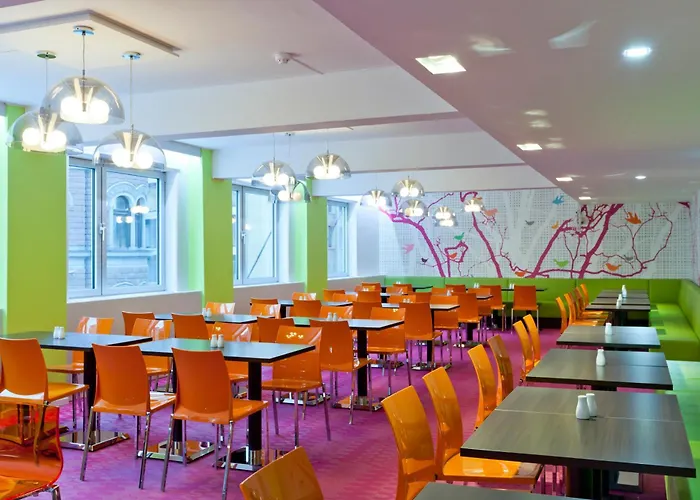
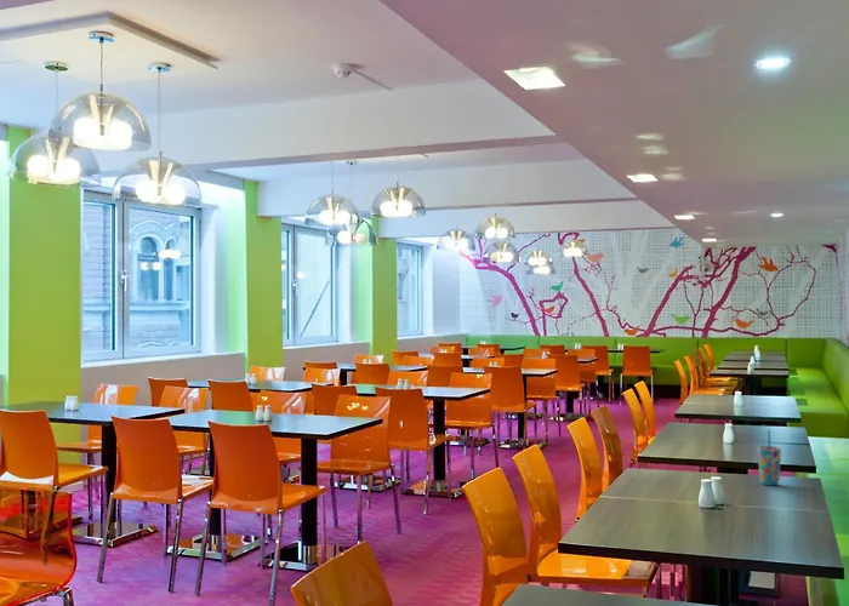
+ cup [757,429,782,486]
